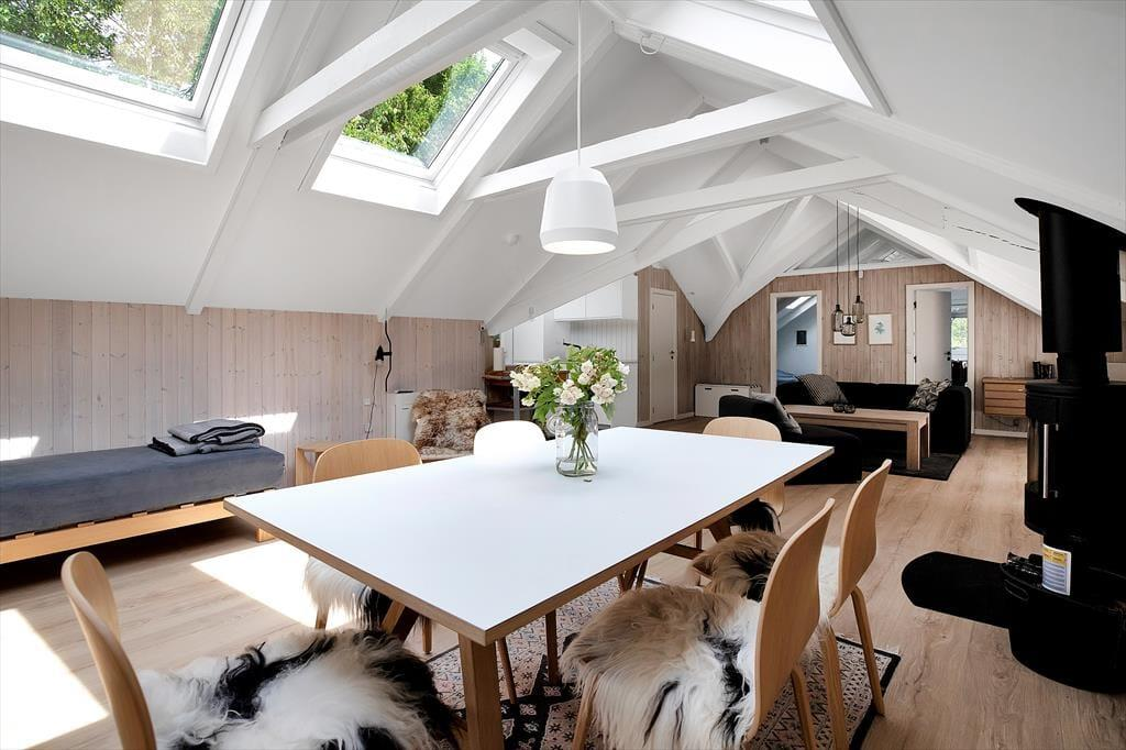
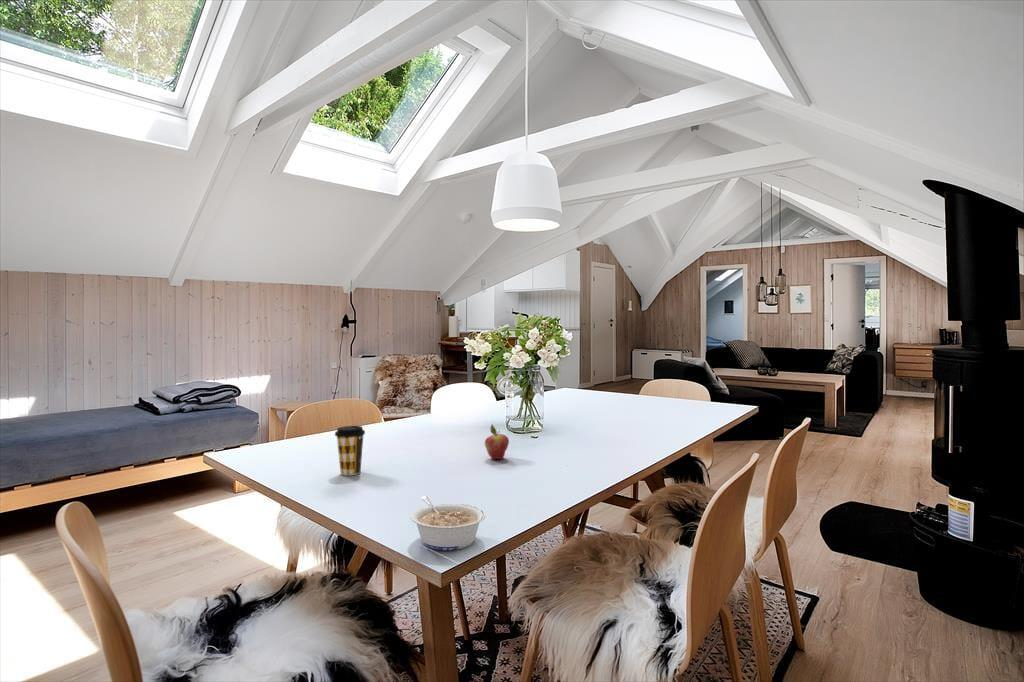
+ legume [409,495,486,551]
+ coffee cup [334,425,366,476]
+ fruit [484,423,510,461]
